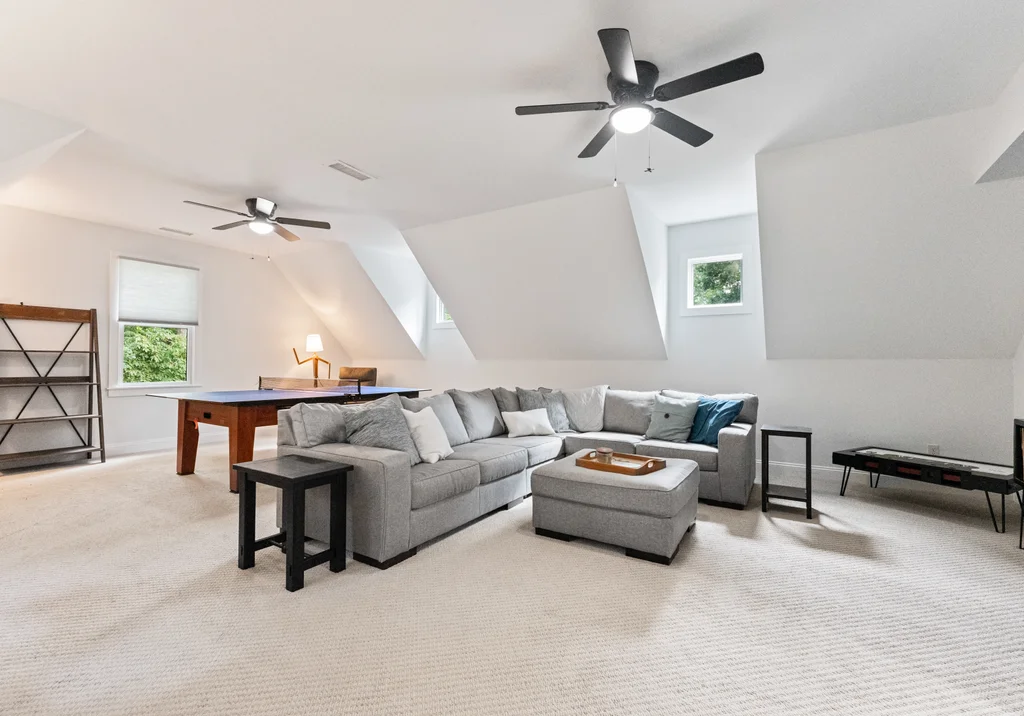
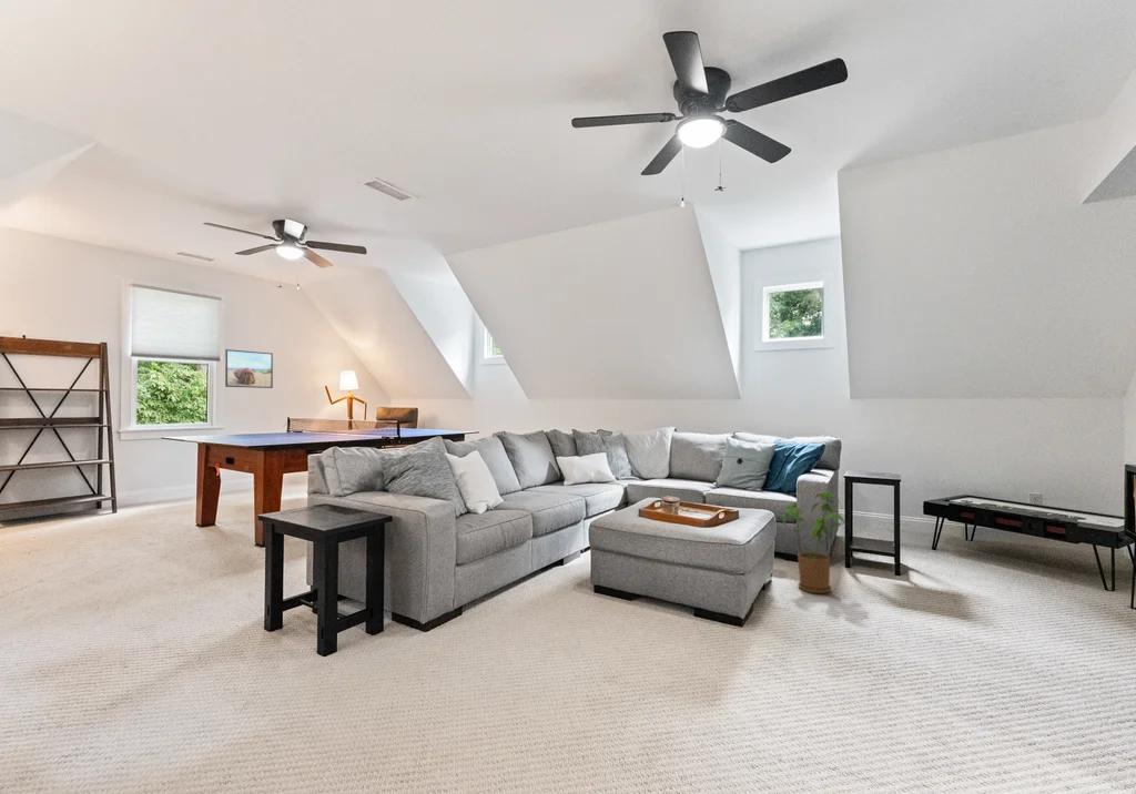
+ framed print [224,348,274,389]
+ house plant [782,490,846,594]
